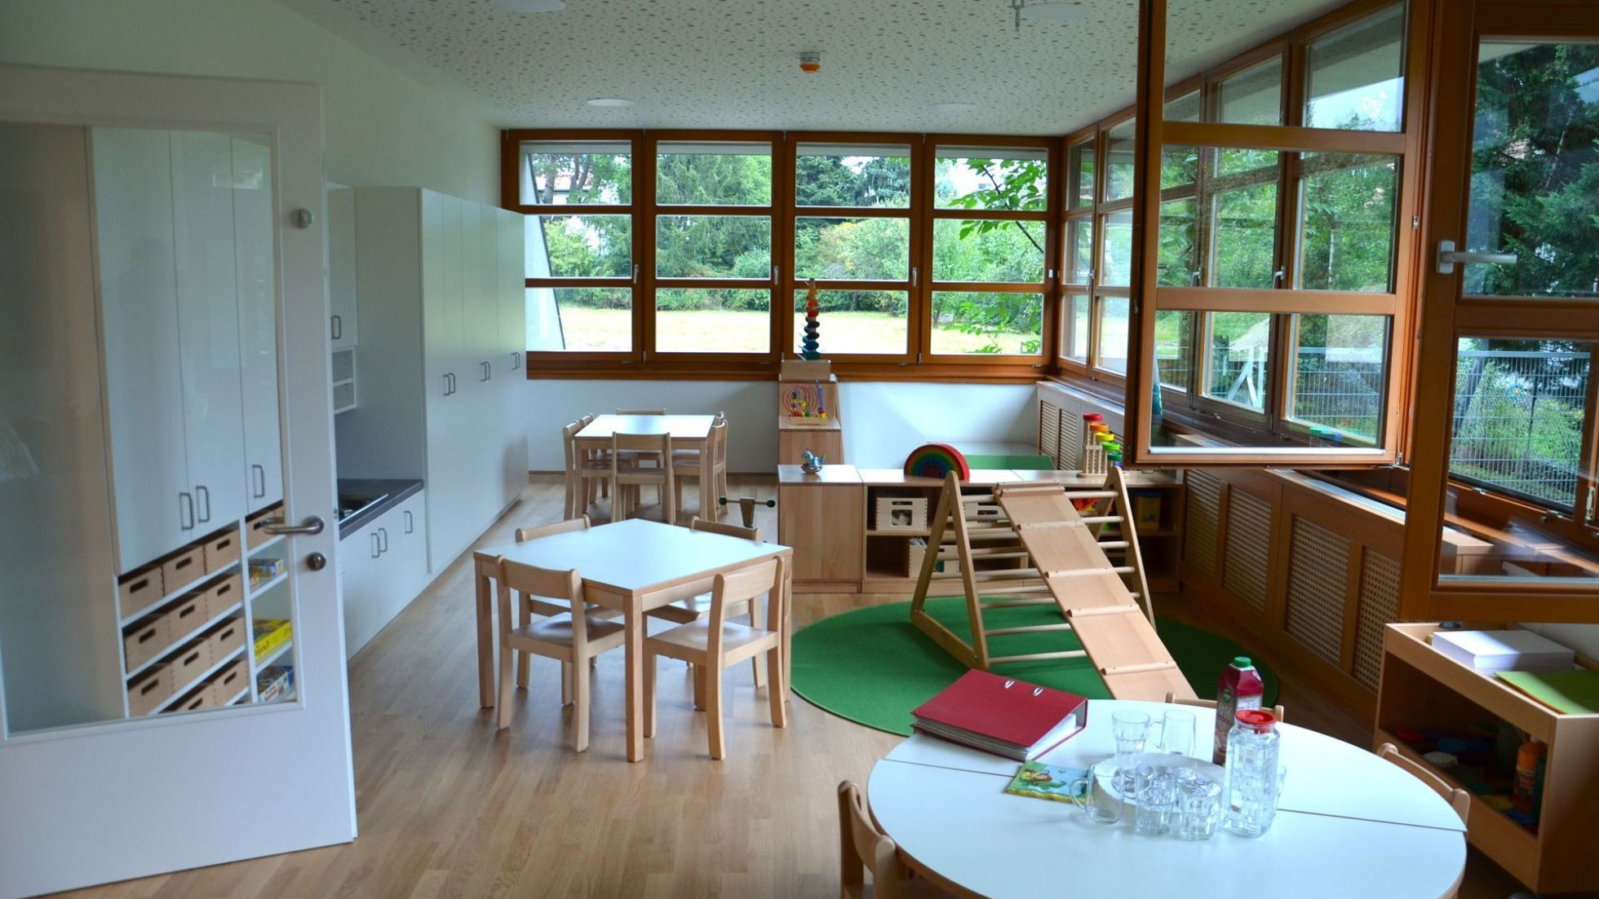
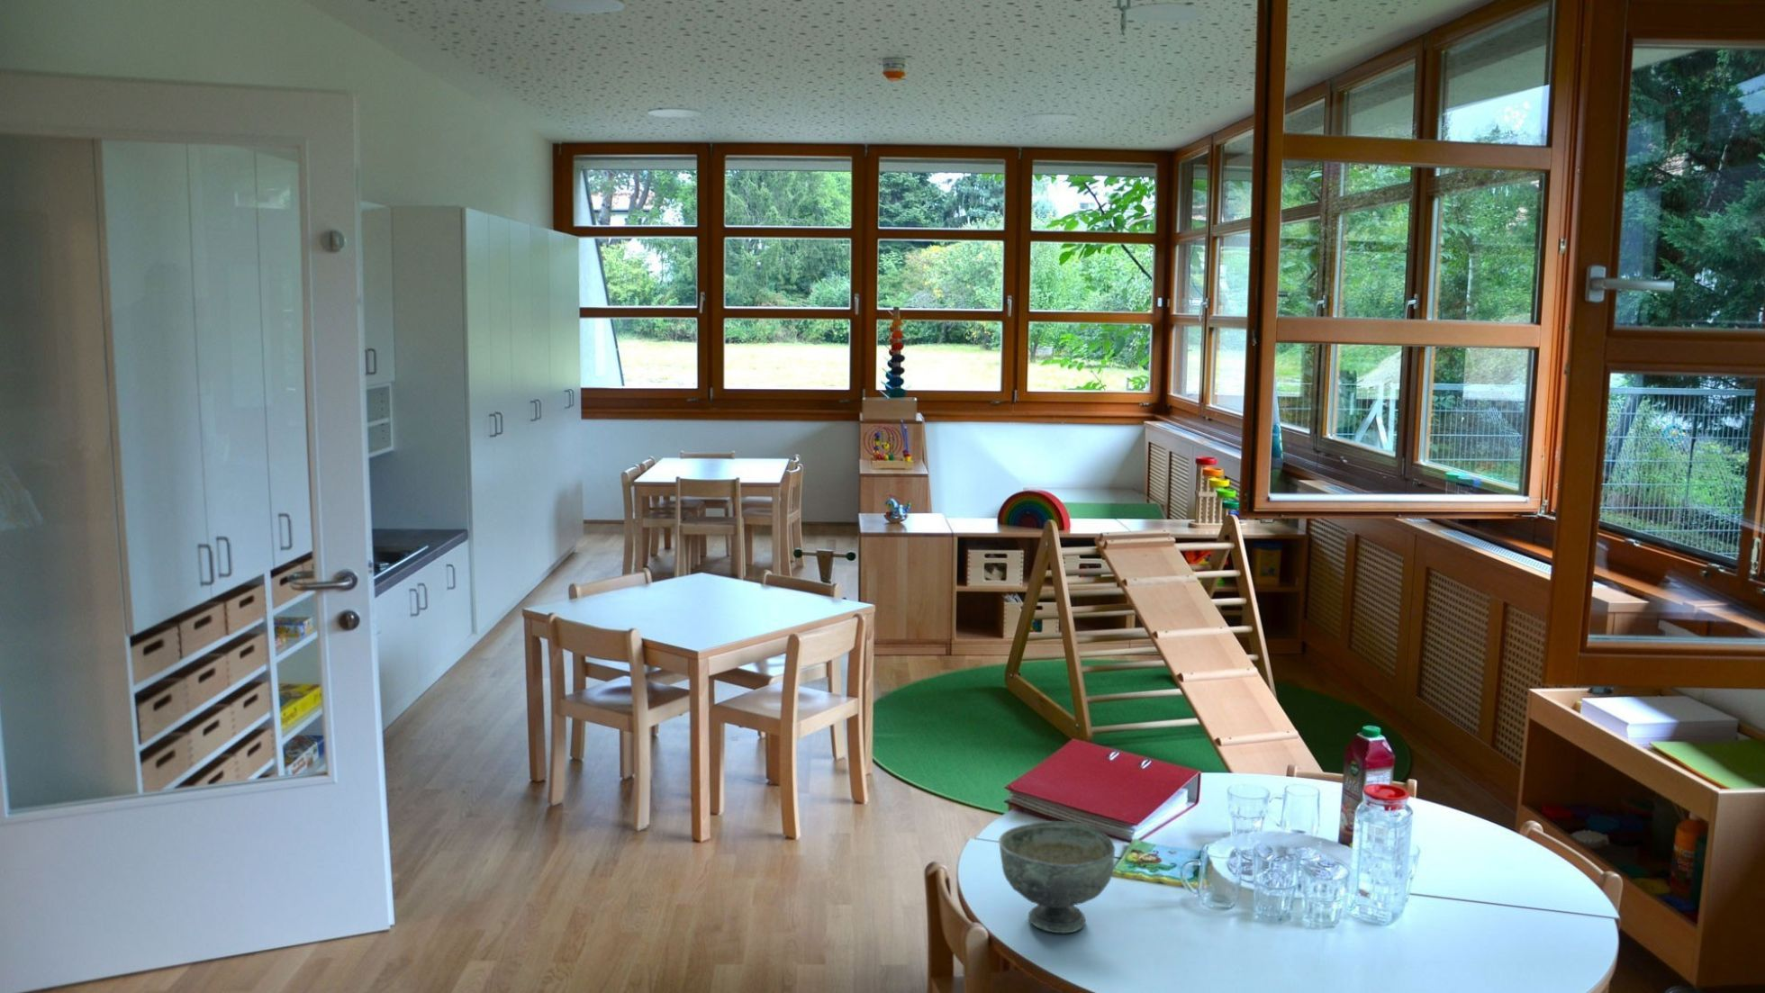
+ bowl [998,820,1115,935]
